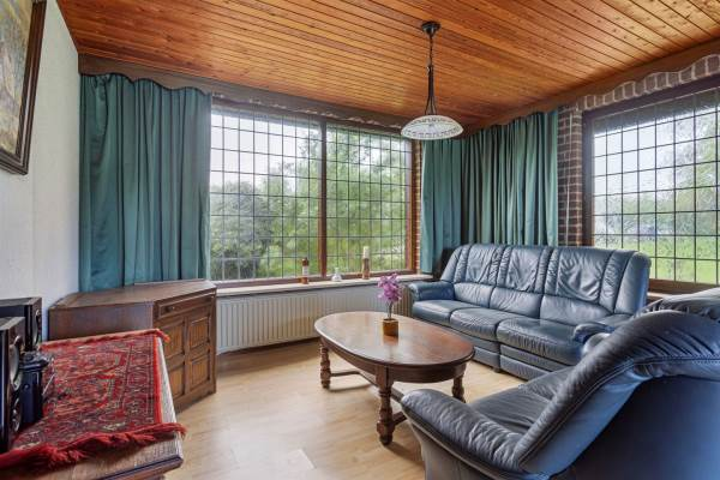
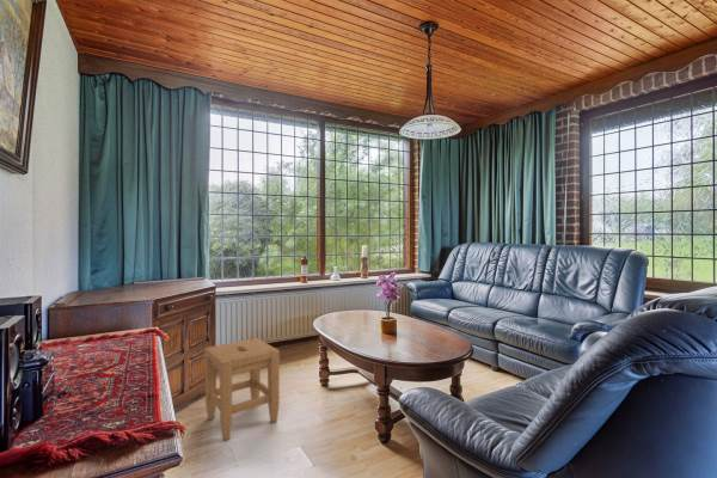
+ stool [203,337,281,441]
